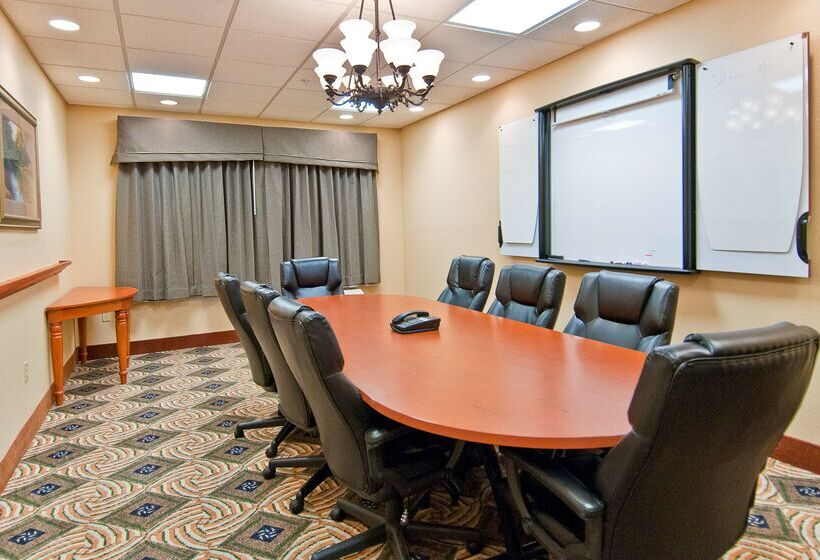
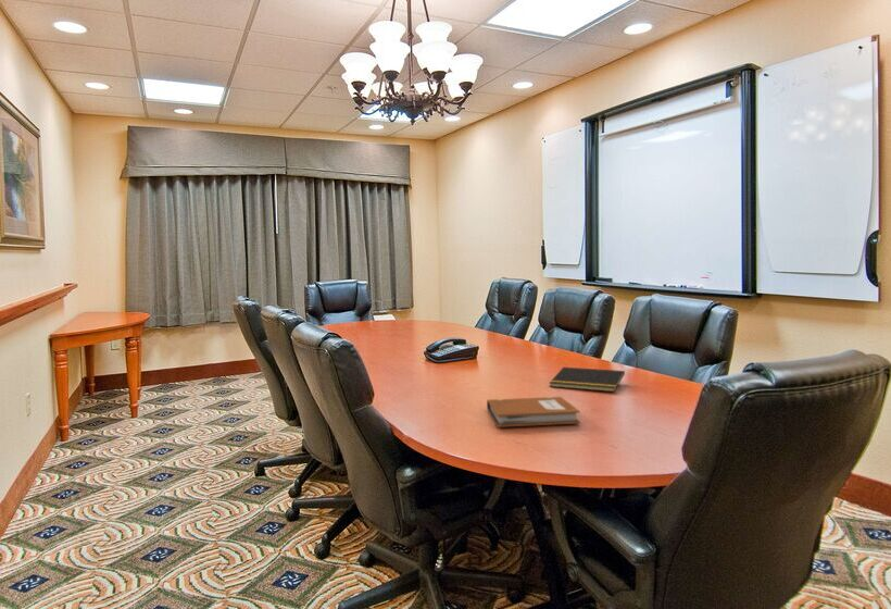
+ notepad [549,366,626,393]
+ notebook [486,396,581,428]
